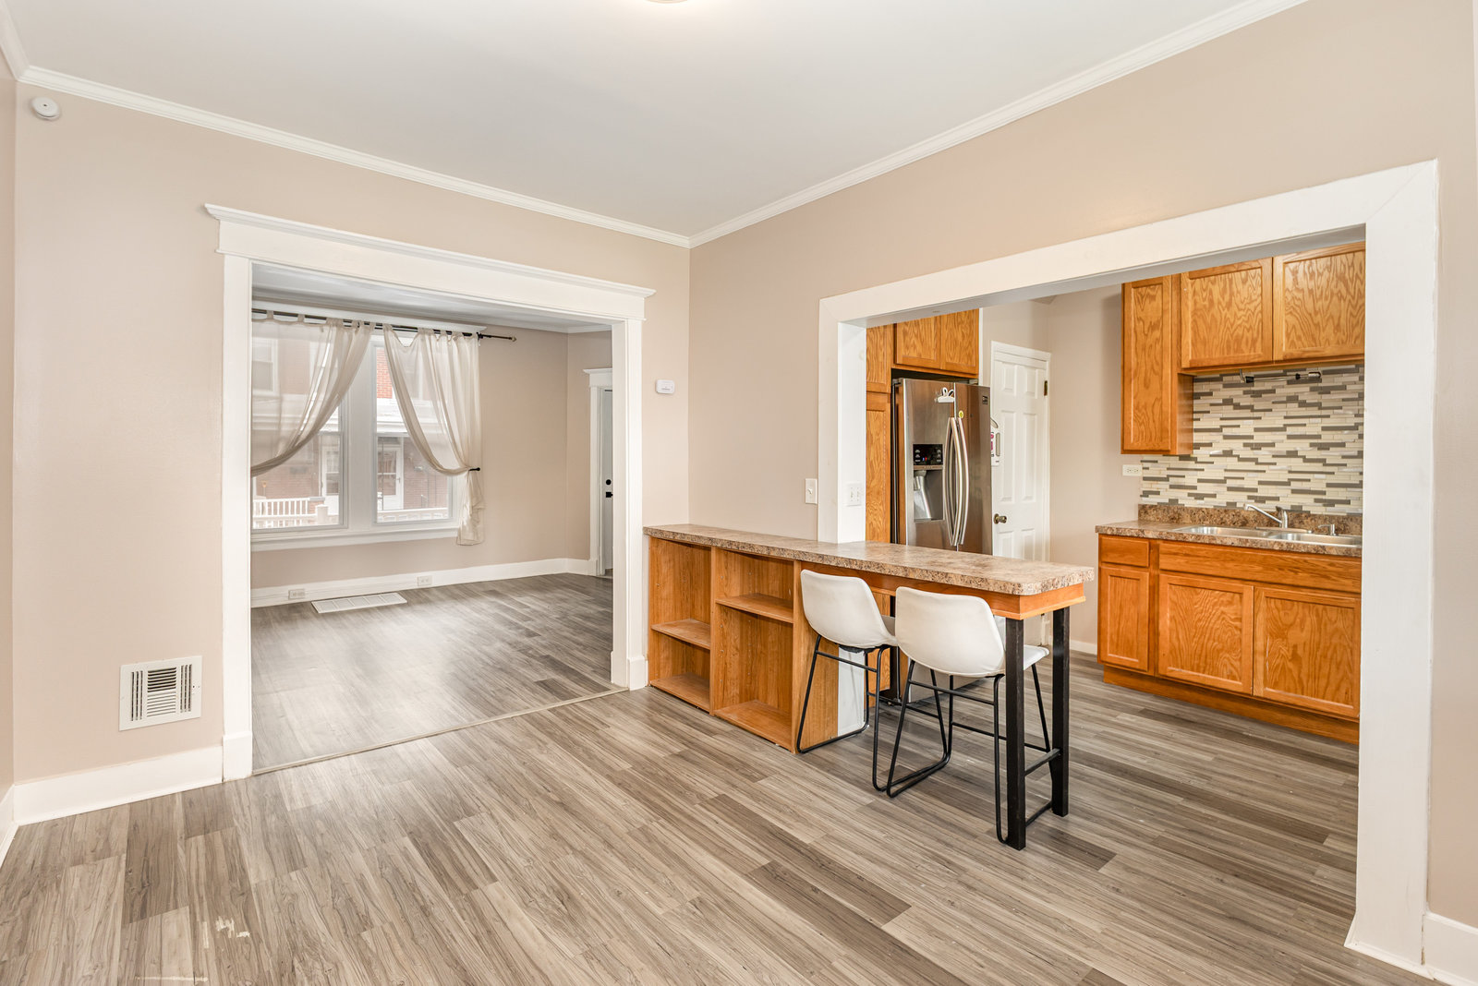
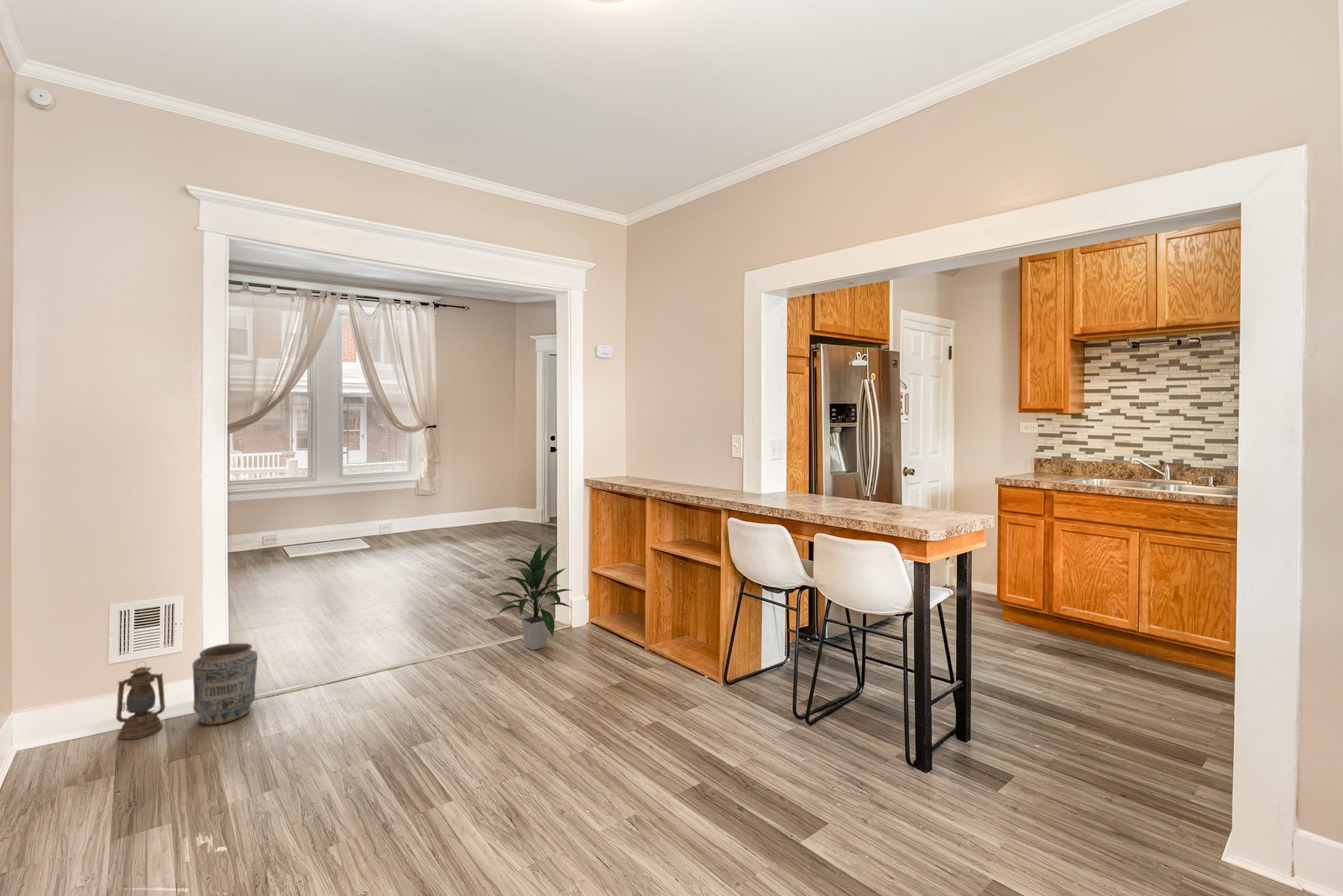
+ indoor plant [489,541,572,651]
+ lantern [115,660,166,740]
+ vase [191,643,259,726]
